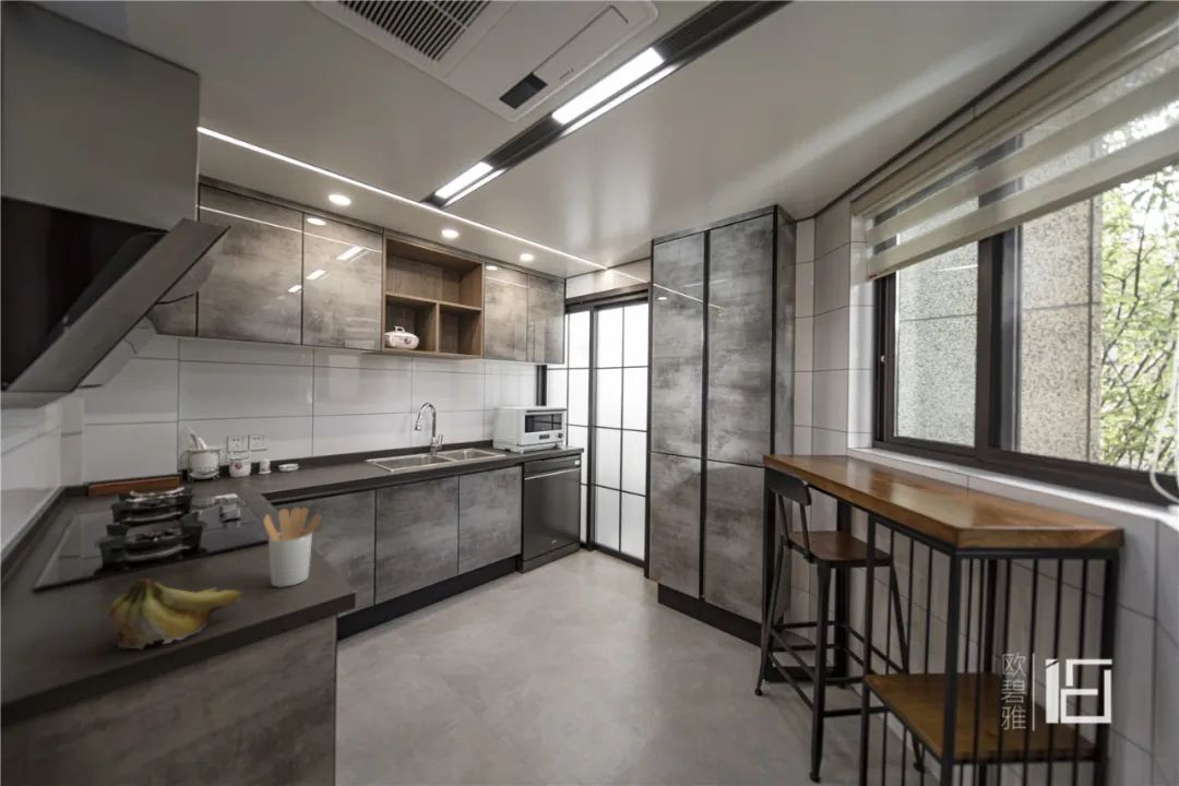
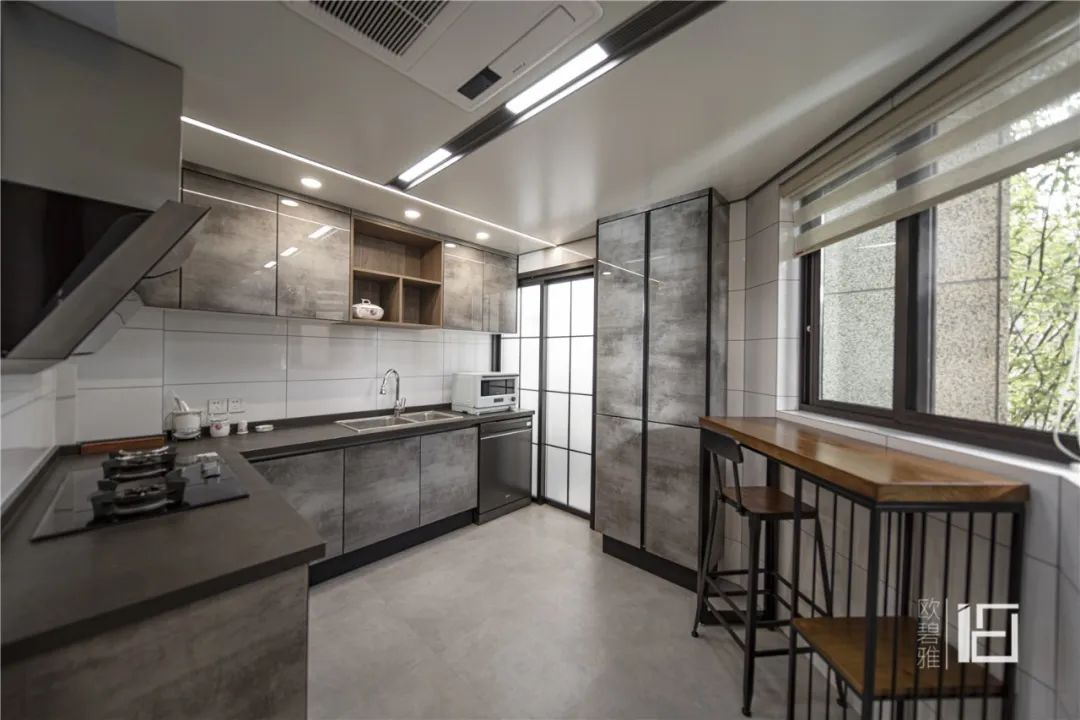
- utensil holder [262,507,322,588]
- fruit [106,577,243,651]
